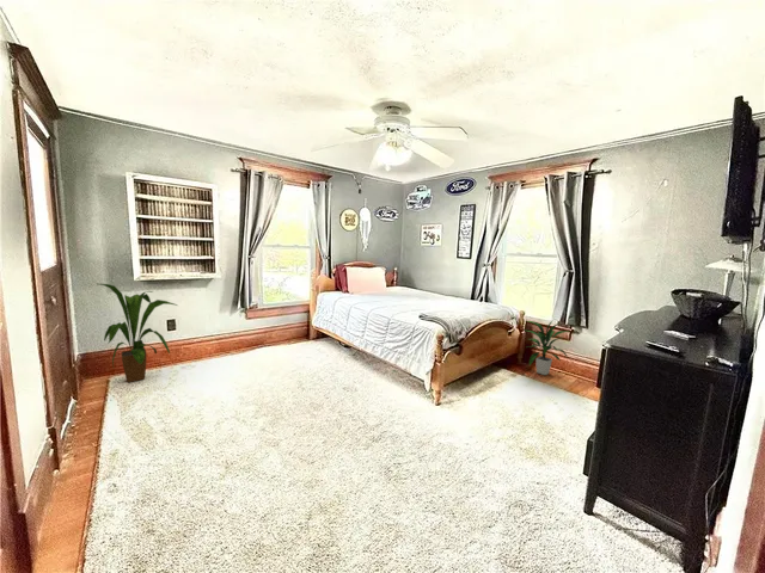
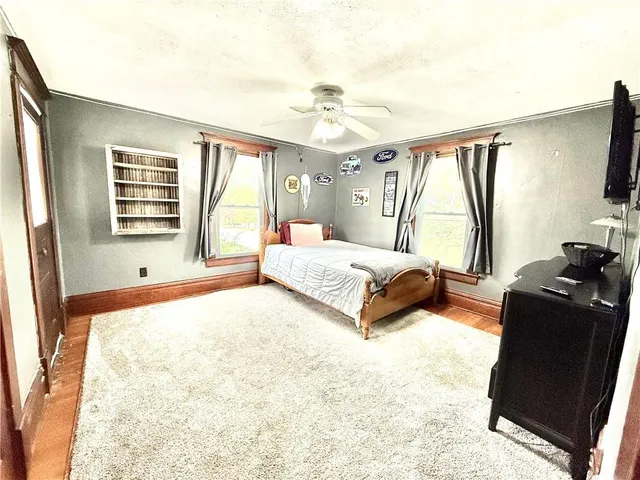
- house plant [98,283,178,383]
- indoor plant [526,319,570,376]
